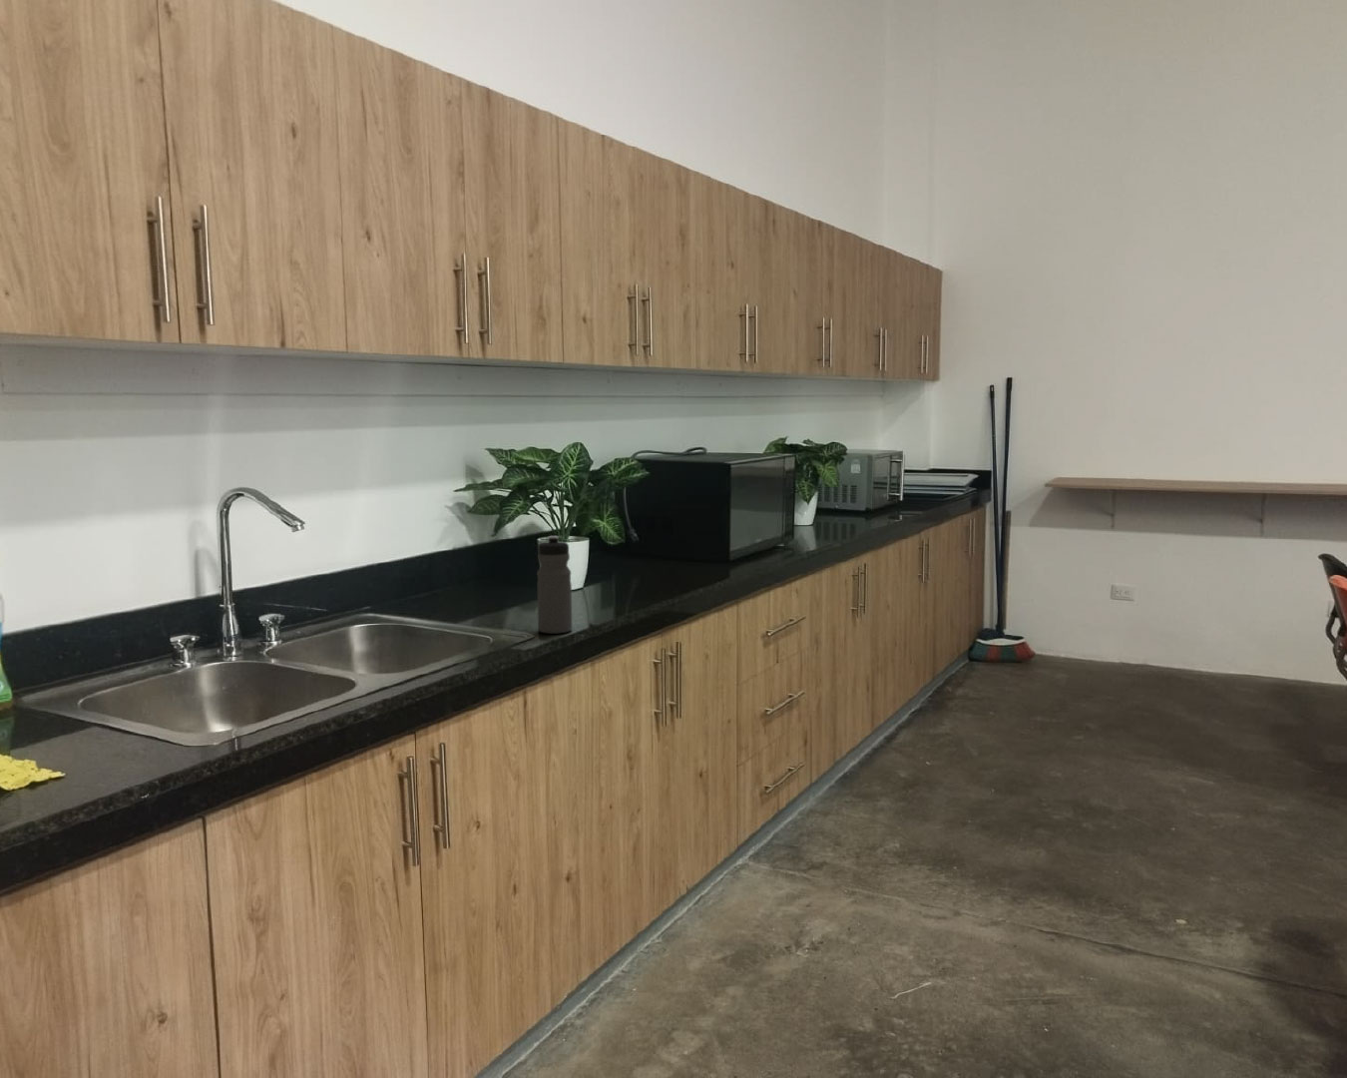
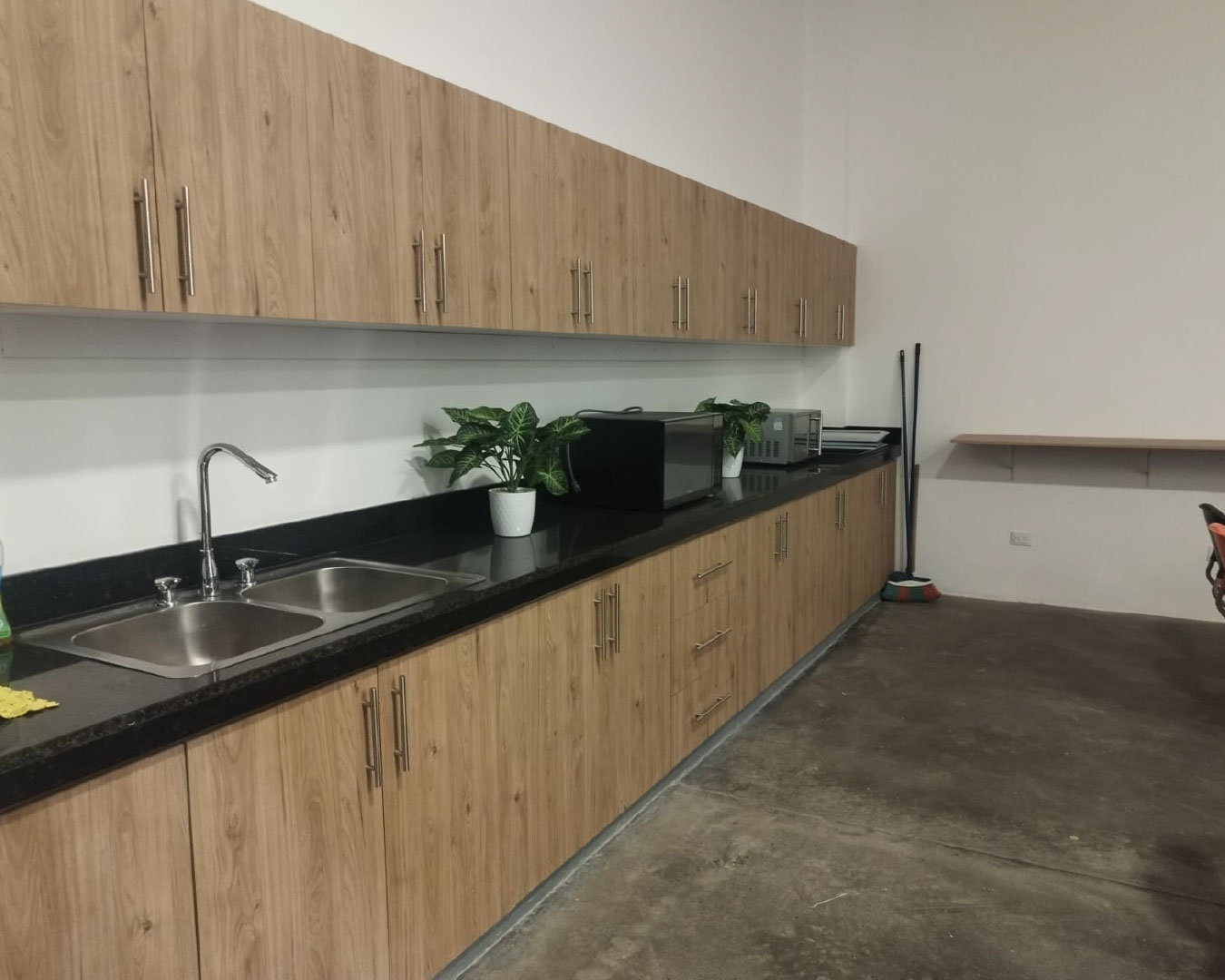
- water bottle [536,535,573,635]
